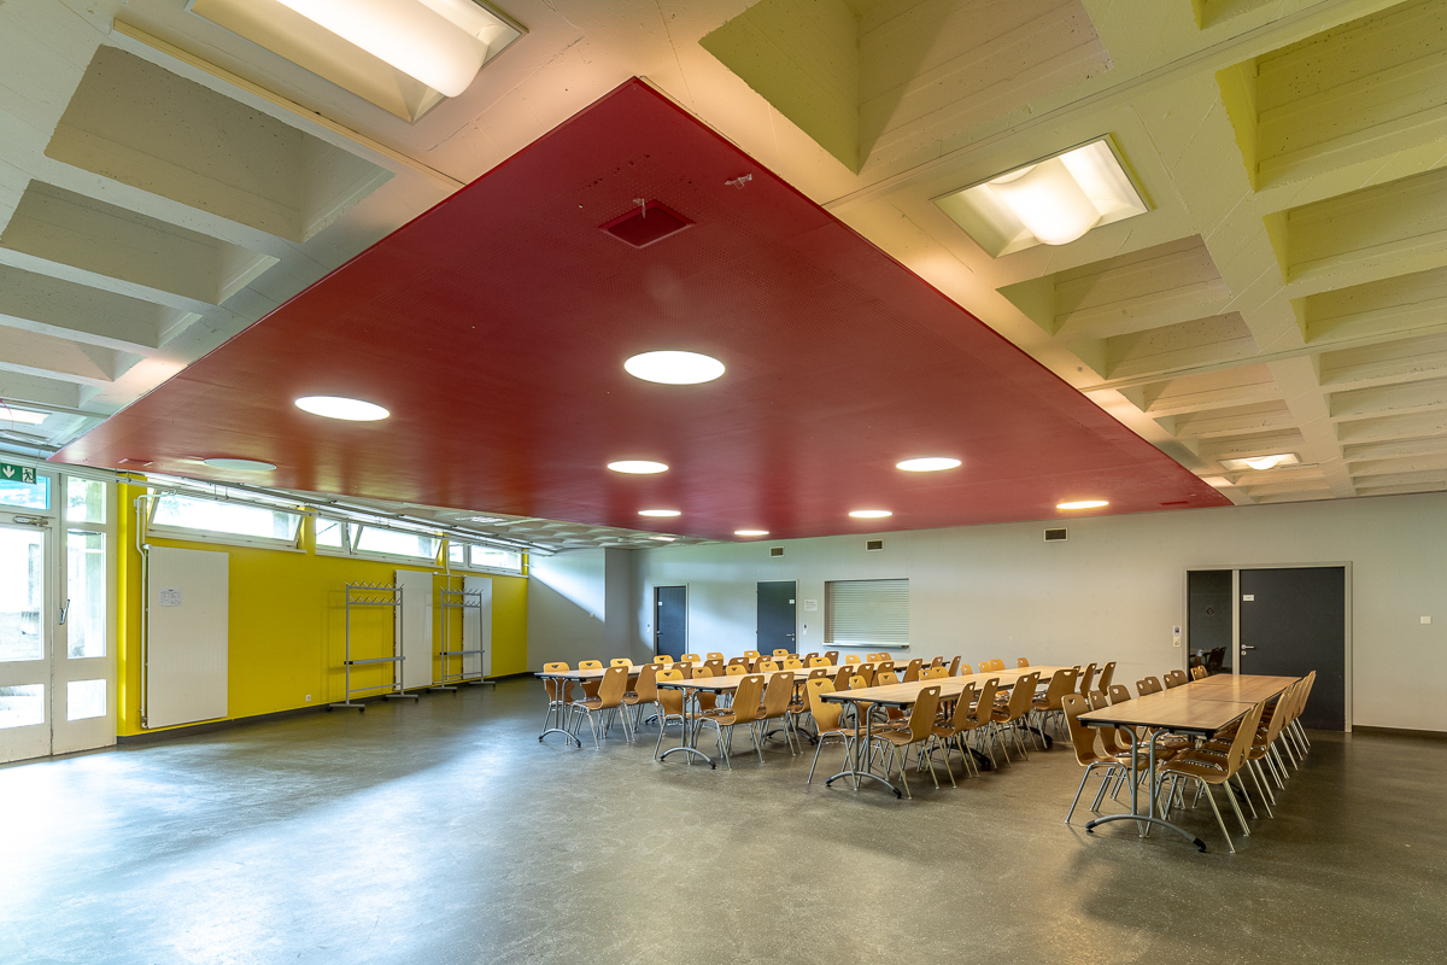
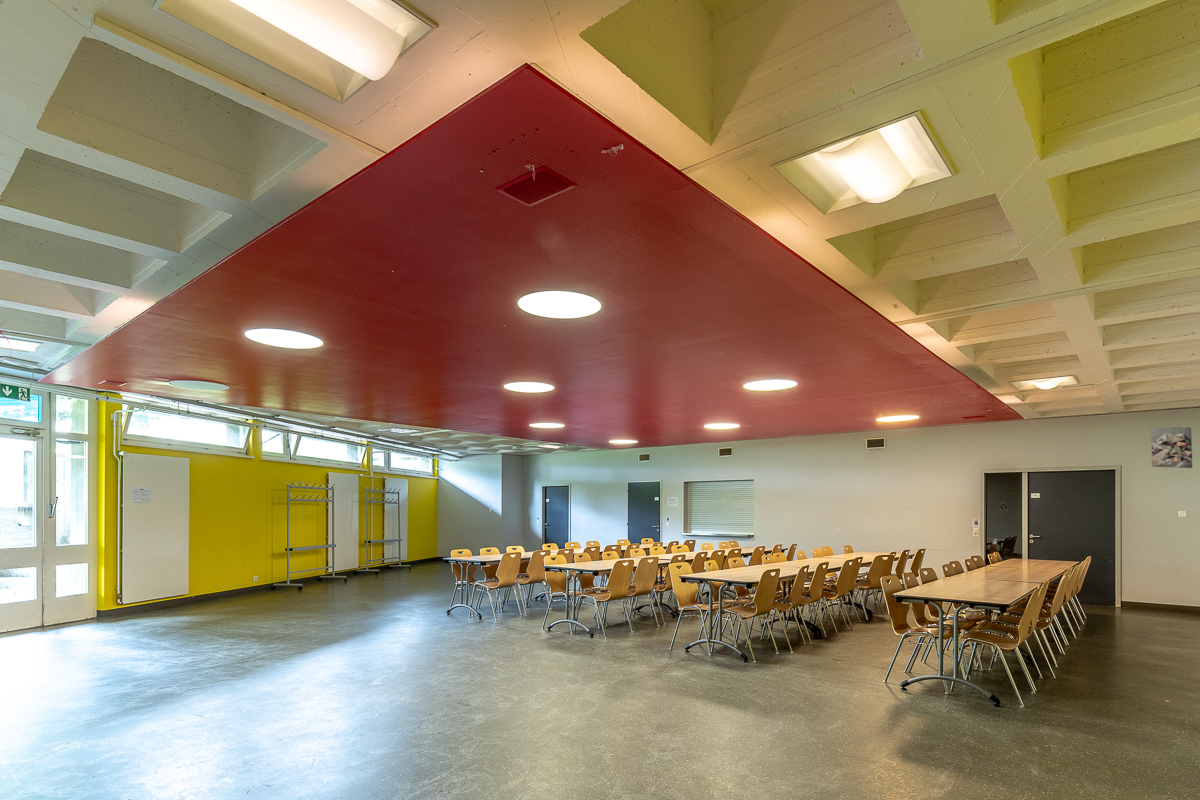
+ wall art [1150,426,1193,469]
